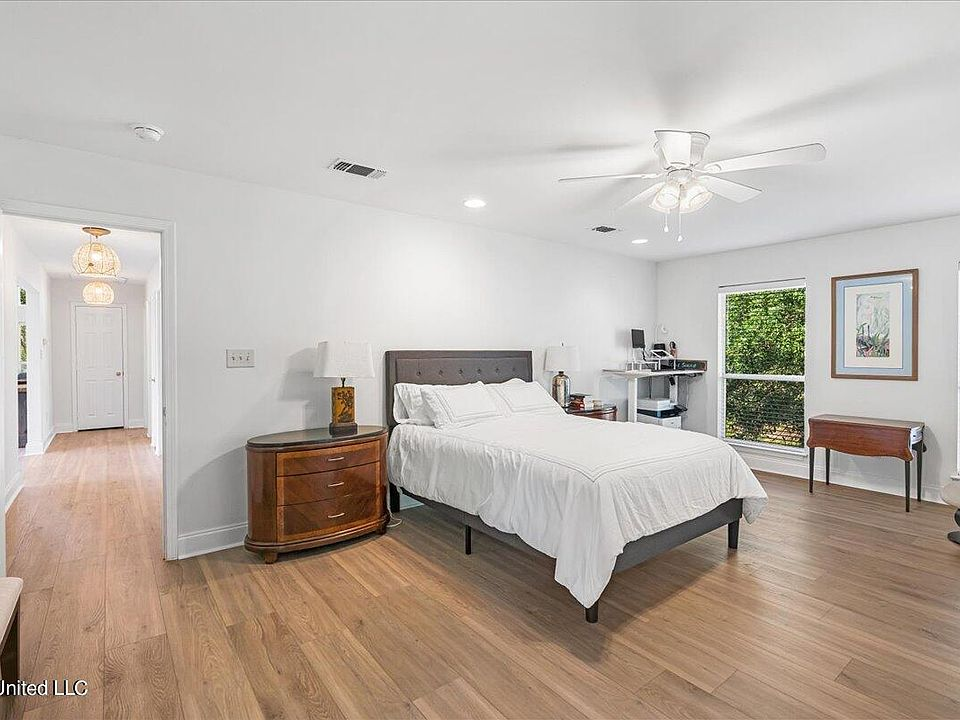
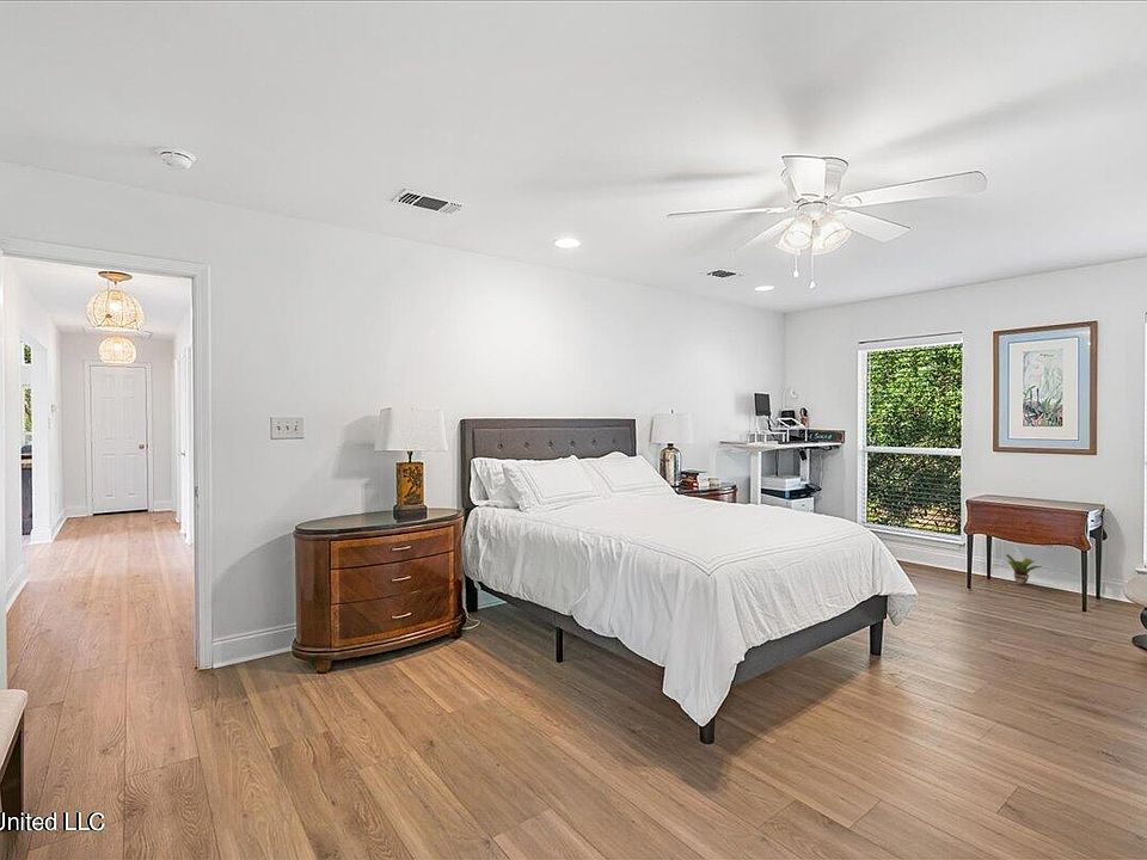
+ potted plant [1005,553,1043,586]
